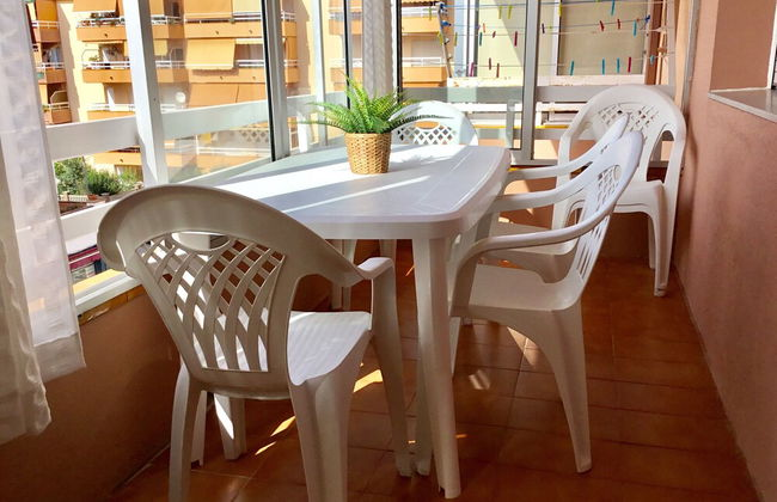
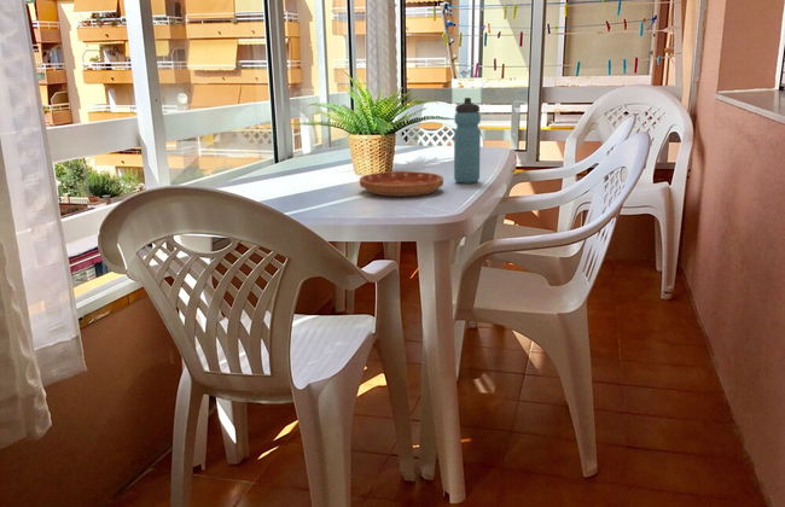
+ saucer [359,170,444,198]
+ water bottle [453,97,482,185]
